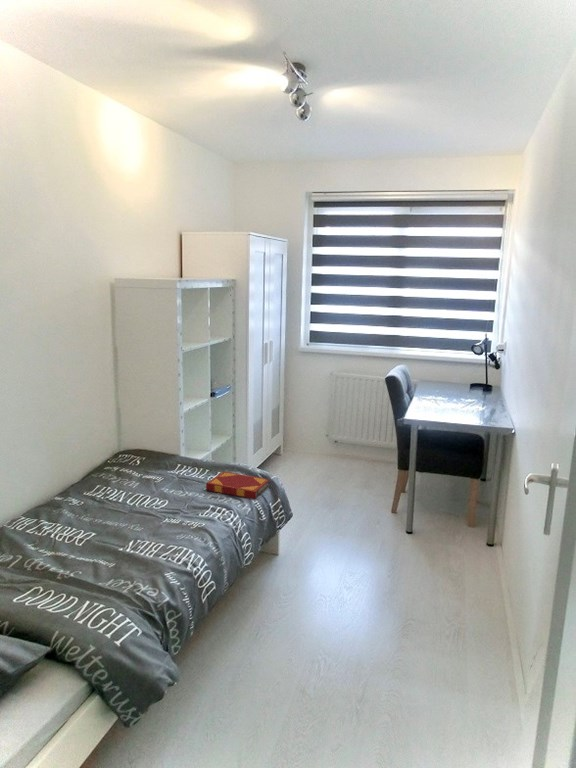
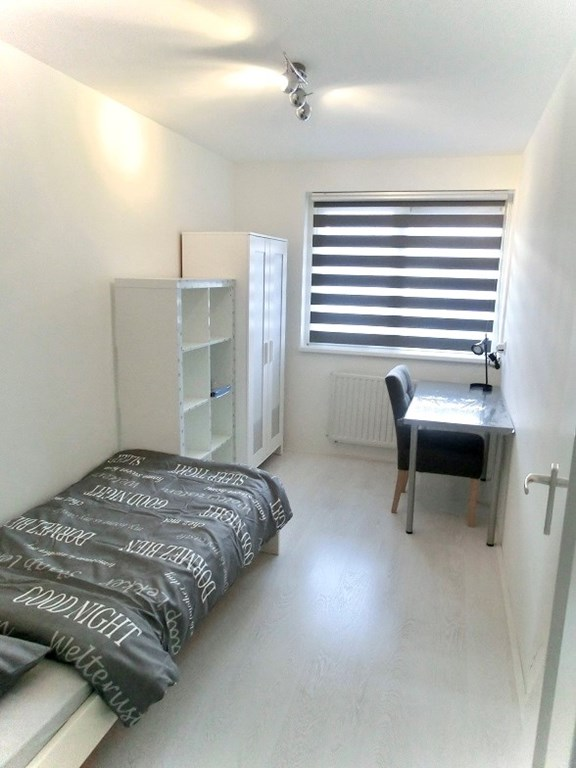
- hardback book [205,471,271,500]
